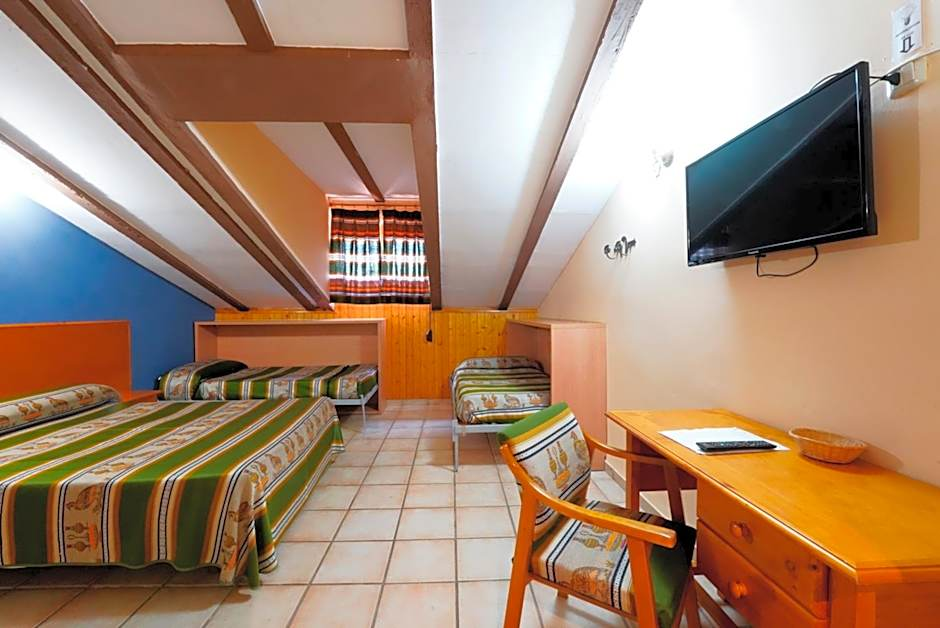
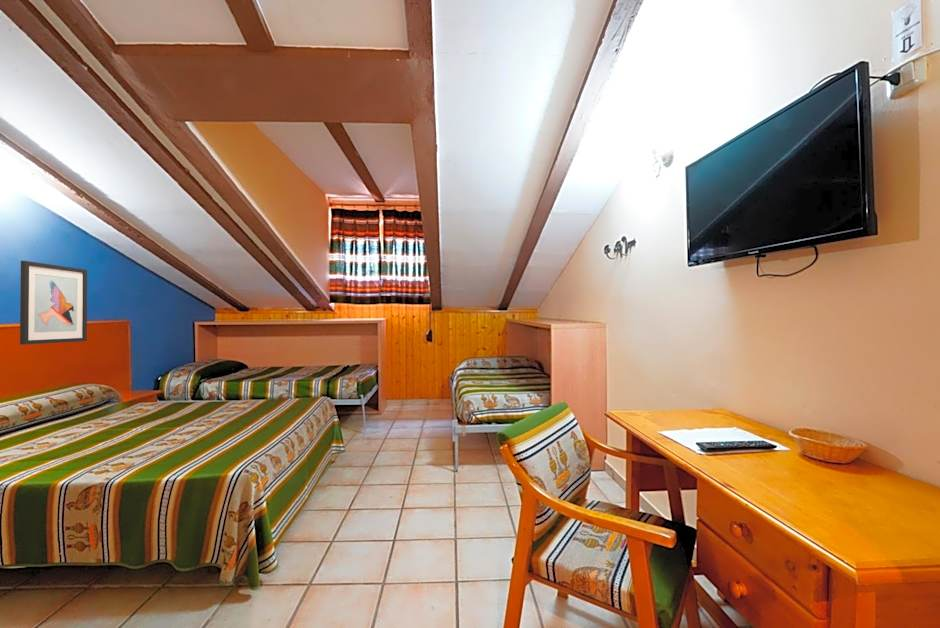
+ wall art [19,260,88,346]
